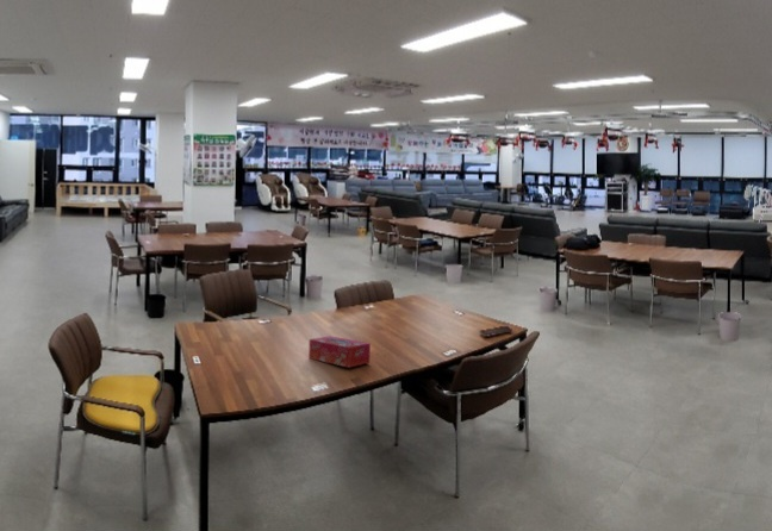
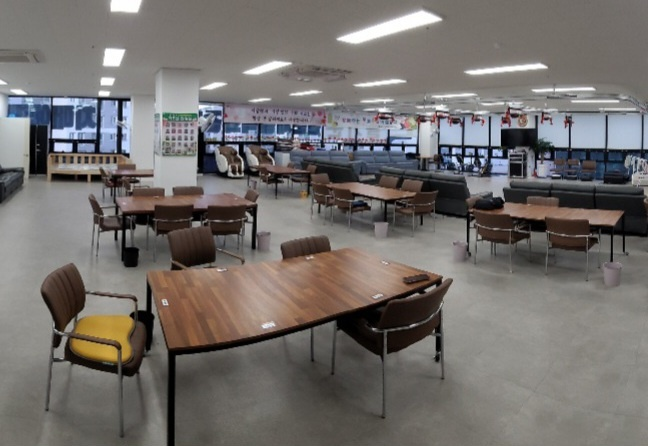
- tissue box [307,335,372,369]
